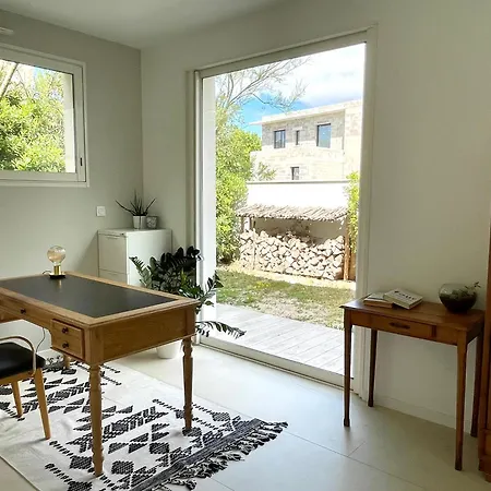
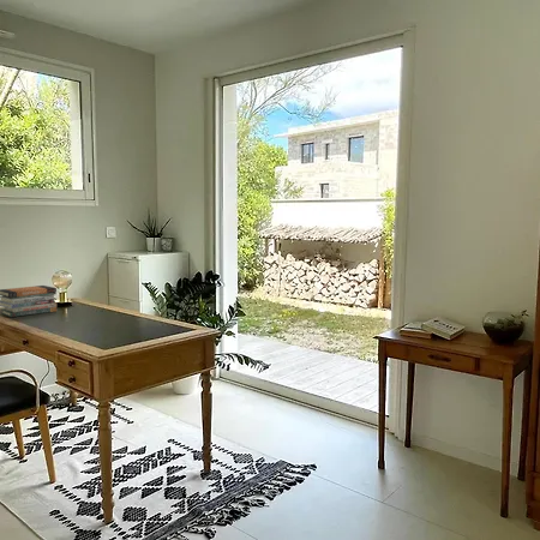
+ book stack [0,284,58,318]
